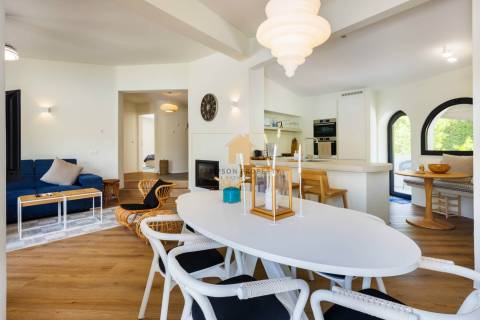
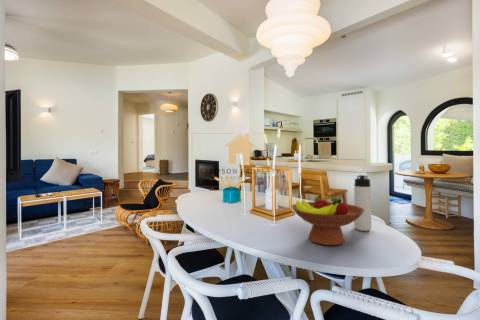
+ fruit bowl [290,195,365,246]
+ thermos bottle [353,174,372,232]
